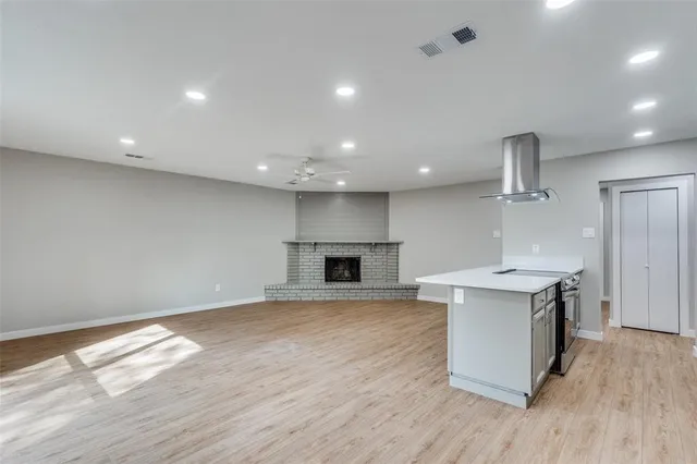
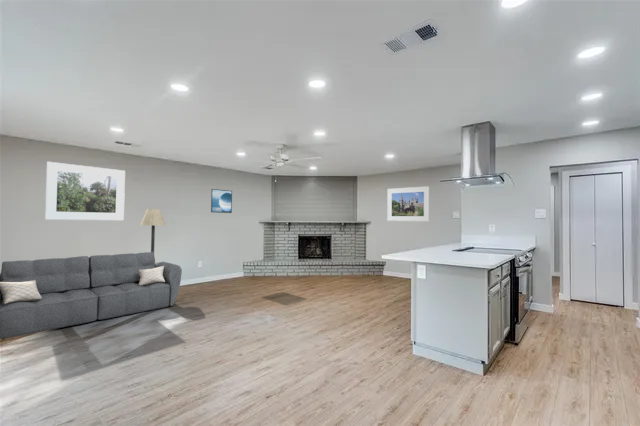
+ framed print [44,161,126,221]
+ sofa [0,251,183,341]
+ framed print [210,188,233,214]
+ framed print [386,185,430,222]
+ floor lamp [140,208,166,253]
